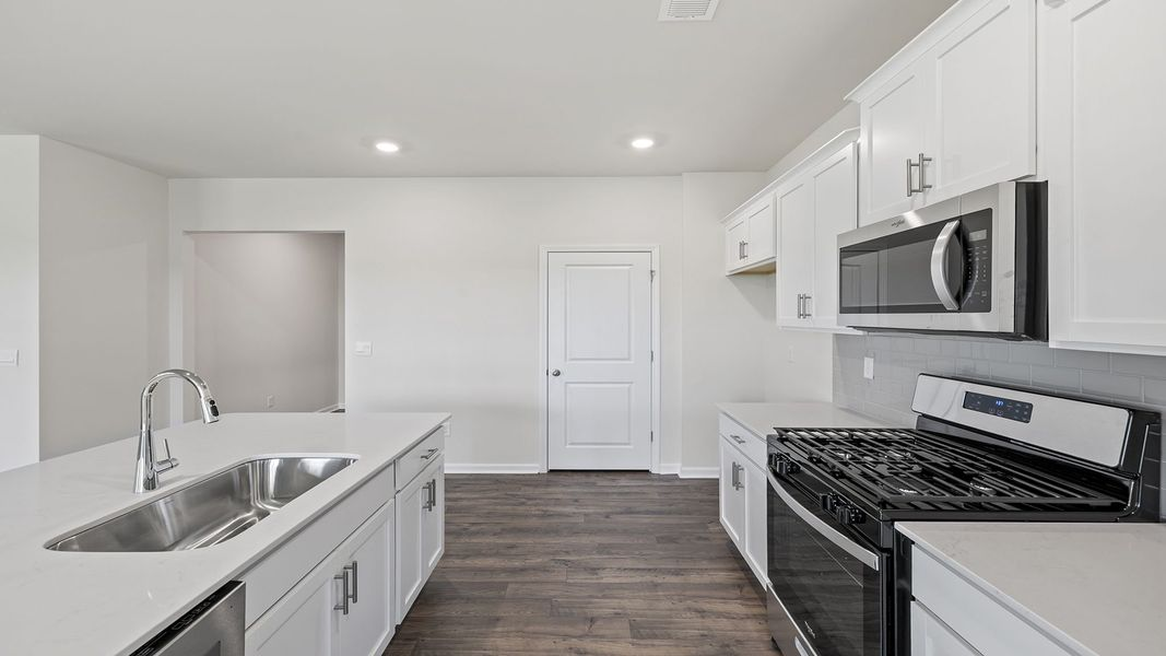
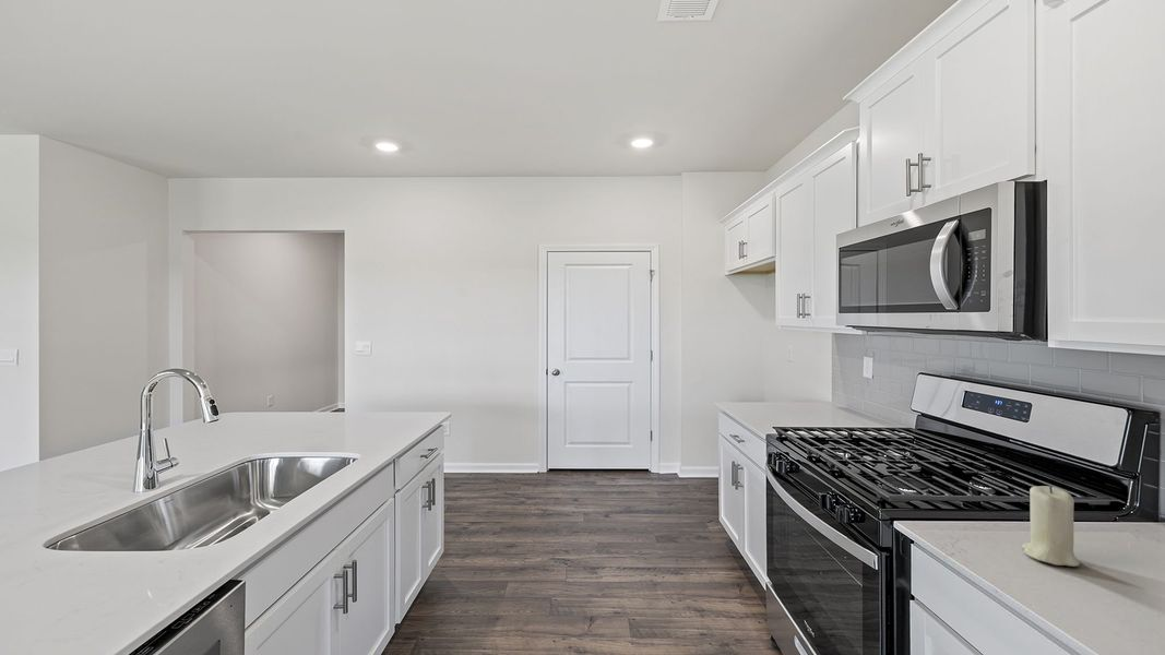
+ candle [1021,485,1081,568]
